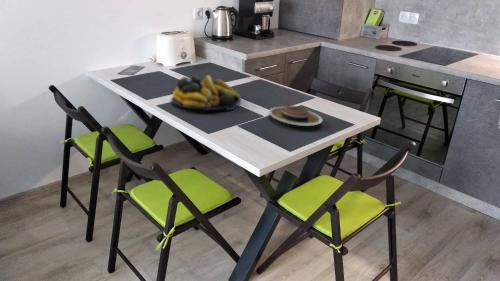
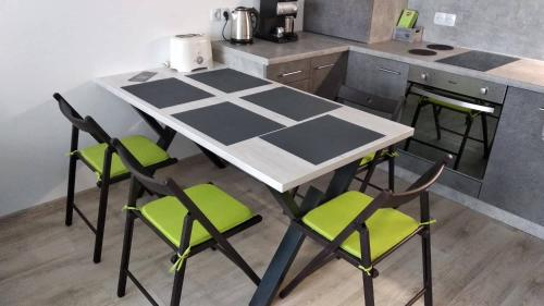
- plate [268,105,323,127]
- fruit bowl [170,74,242,112]
